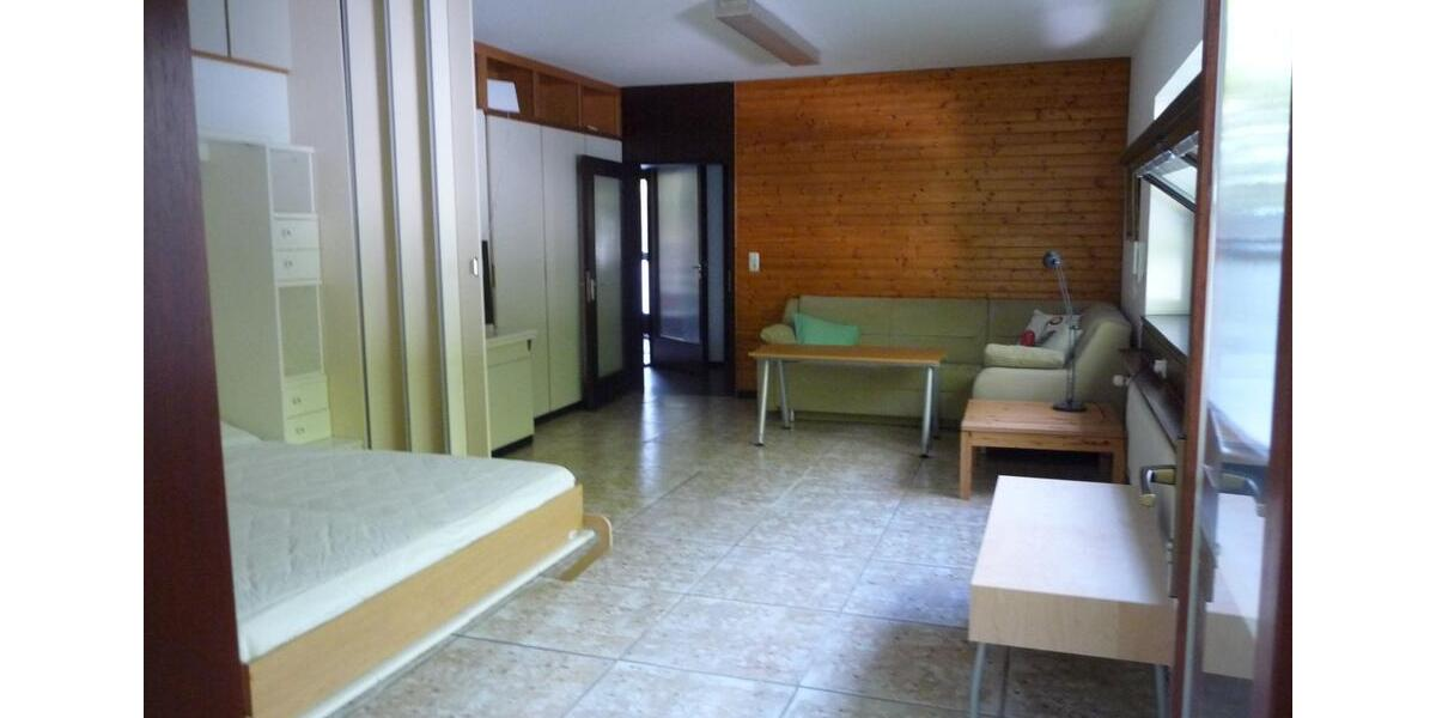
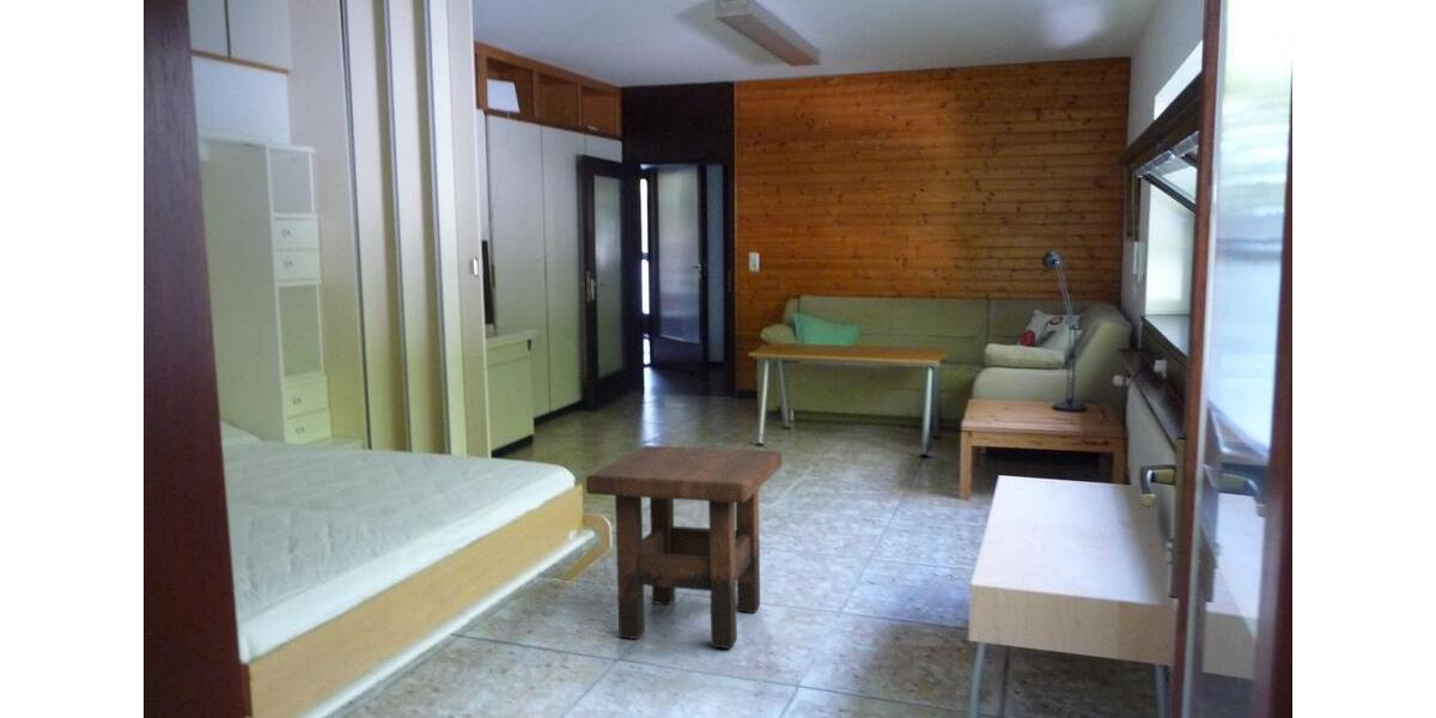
+ side table [585,444,783,650]
